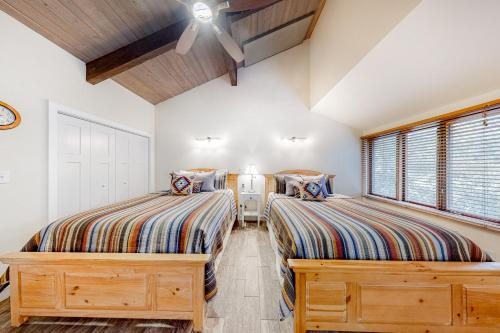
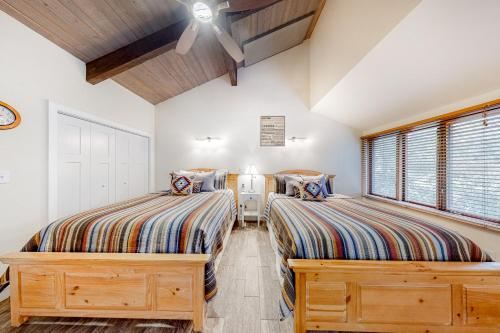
+ wall art [259,115,286,147]
